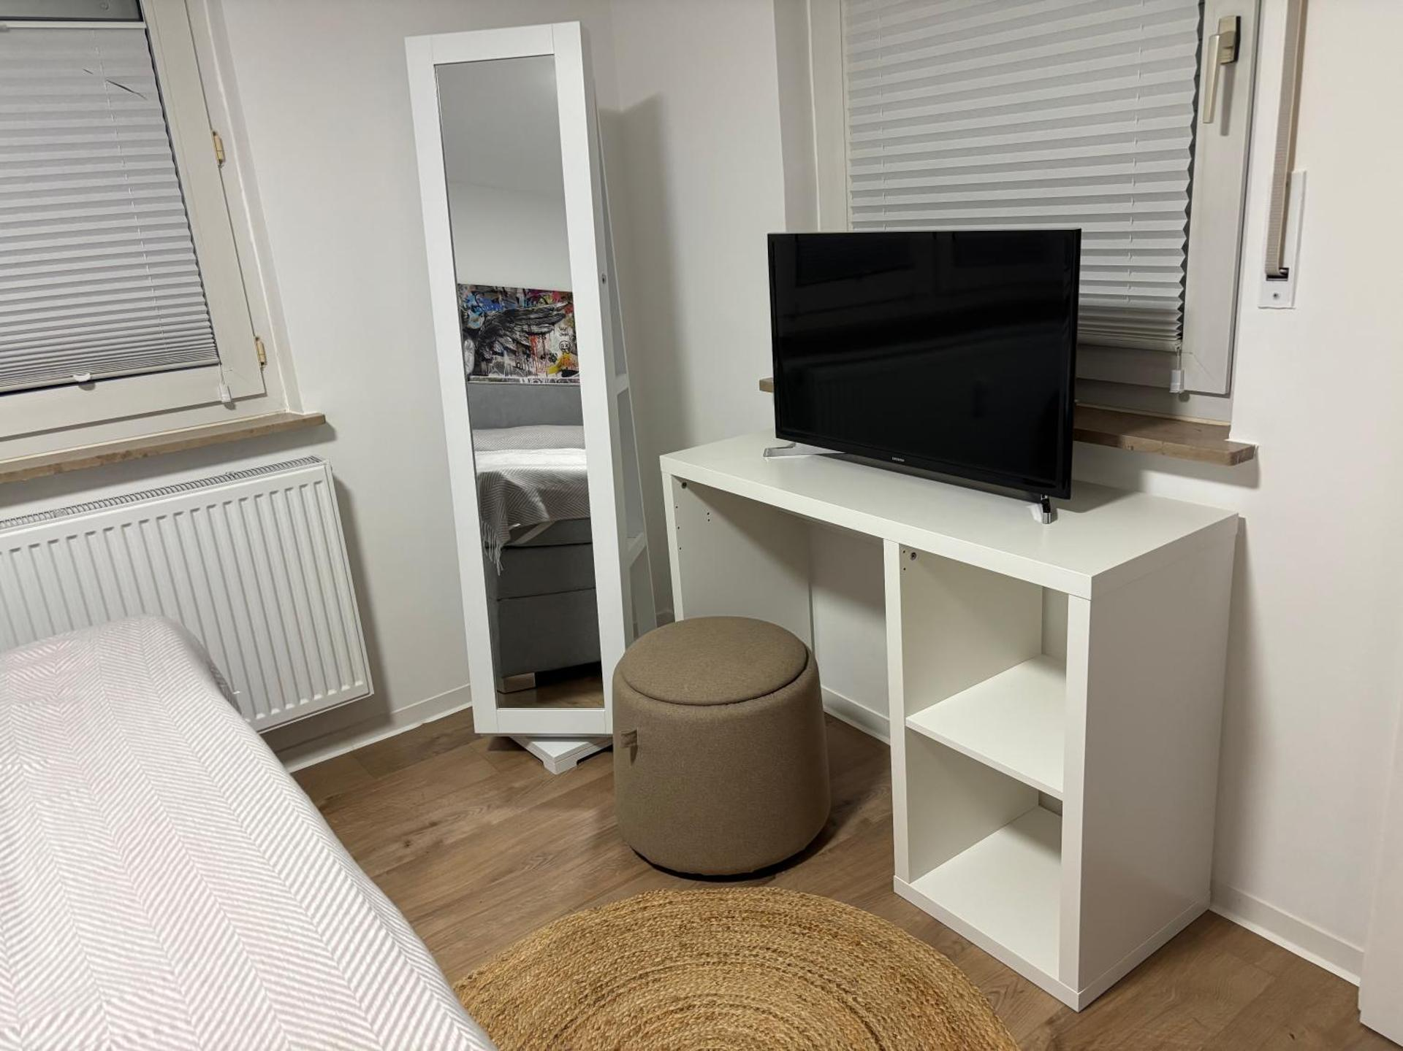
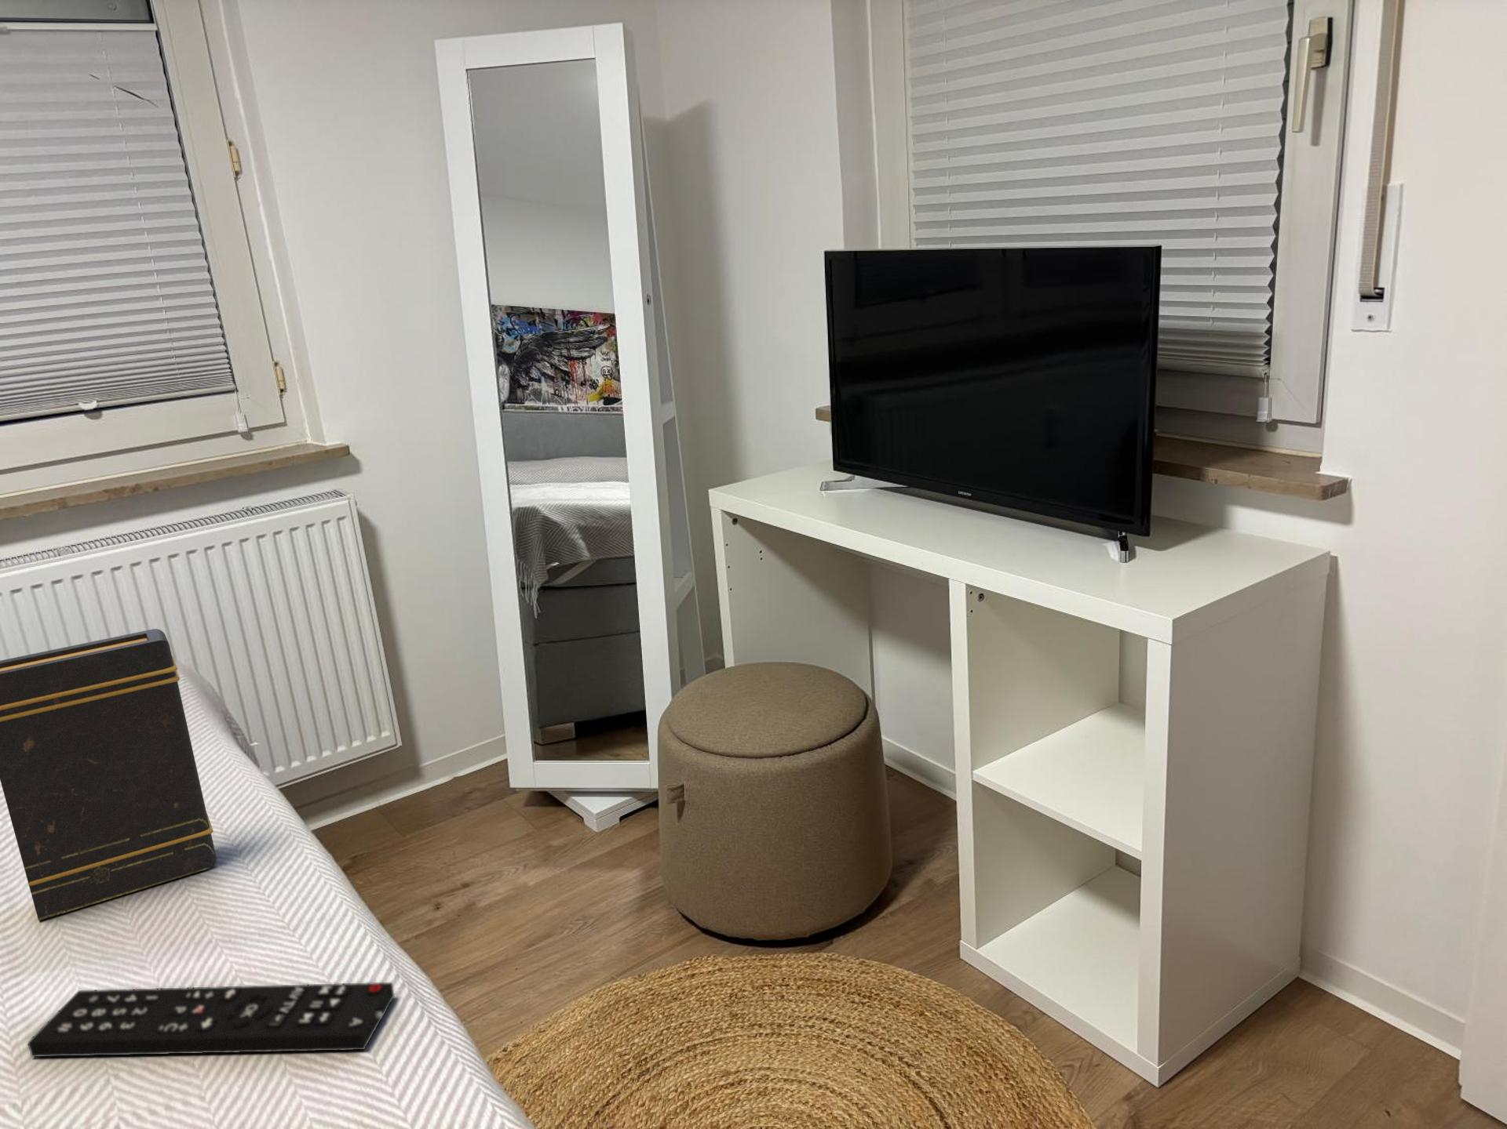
+ remote control [26,982,395,1058]
+ book [0,629,217,921]
